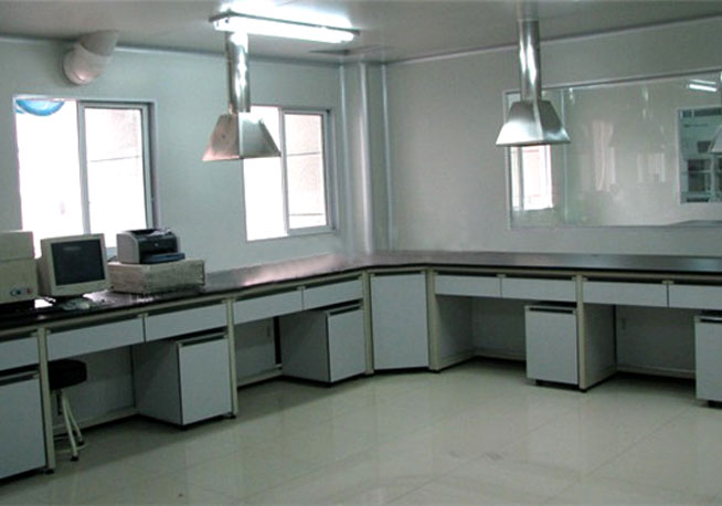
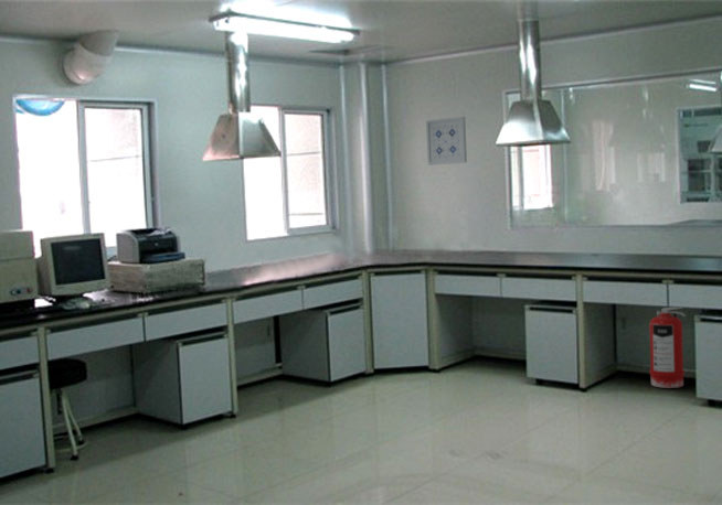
+ wall art [425,116,468,166]
+ fire extinguisher [648,307,687,389]
